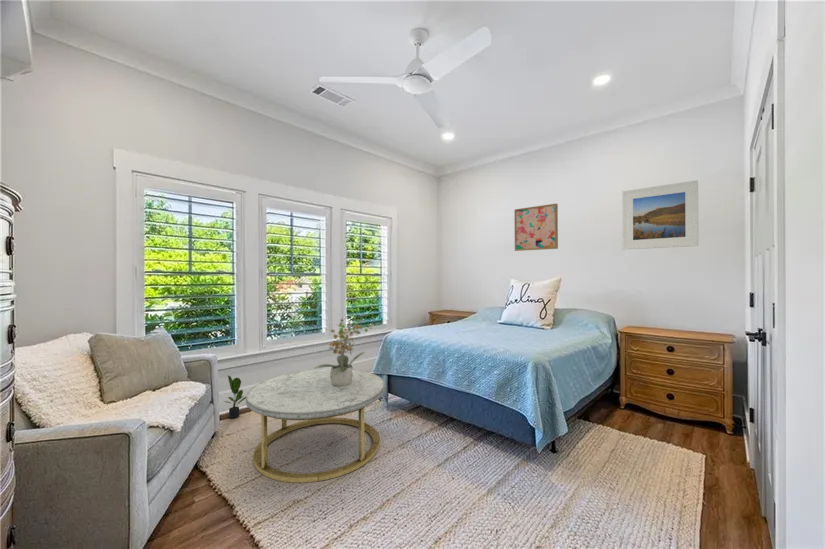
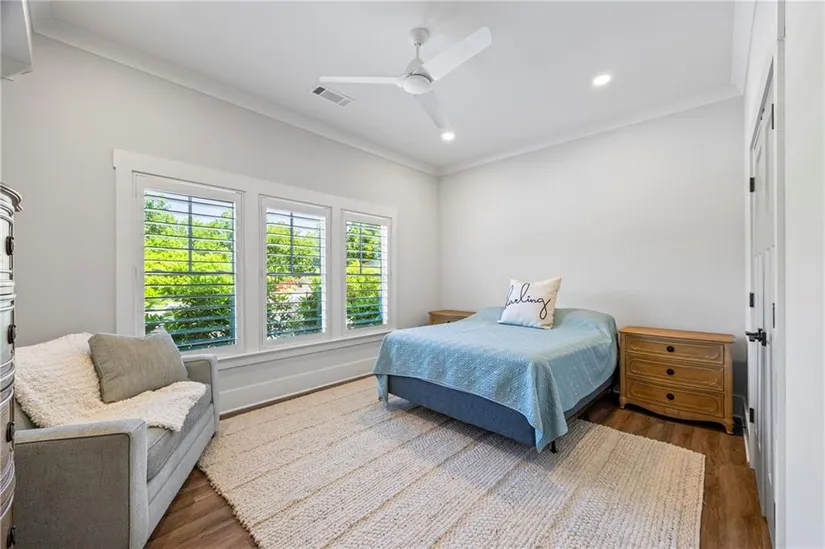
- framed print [622,179,699,251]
- wall art [513,203,559,252]
- coffee table [245,368,386,484]
- potted plant [223,375,246,420]
- potted plant [312,317,374,386]
